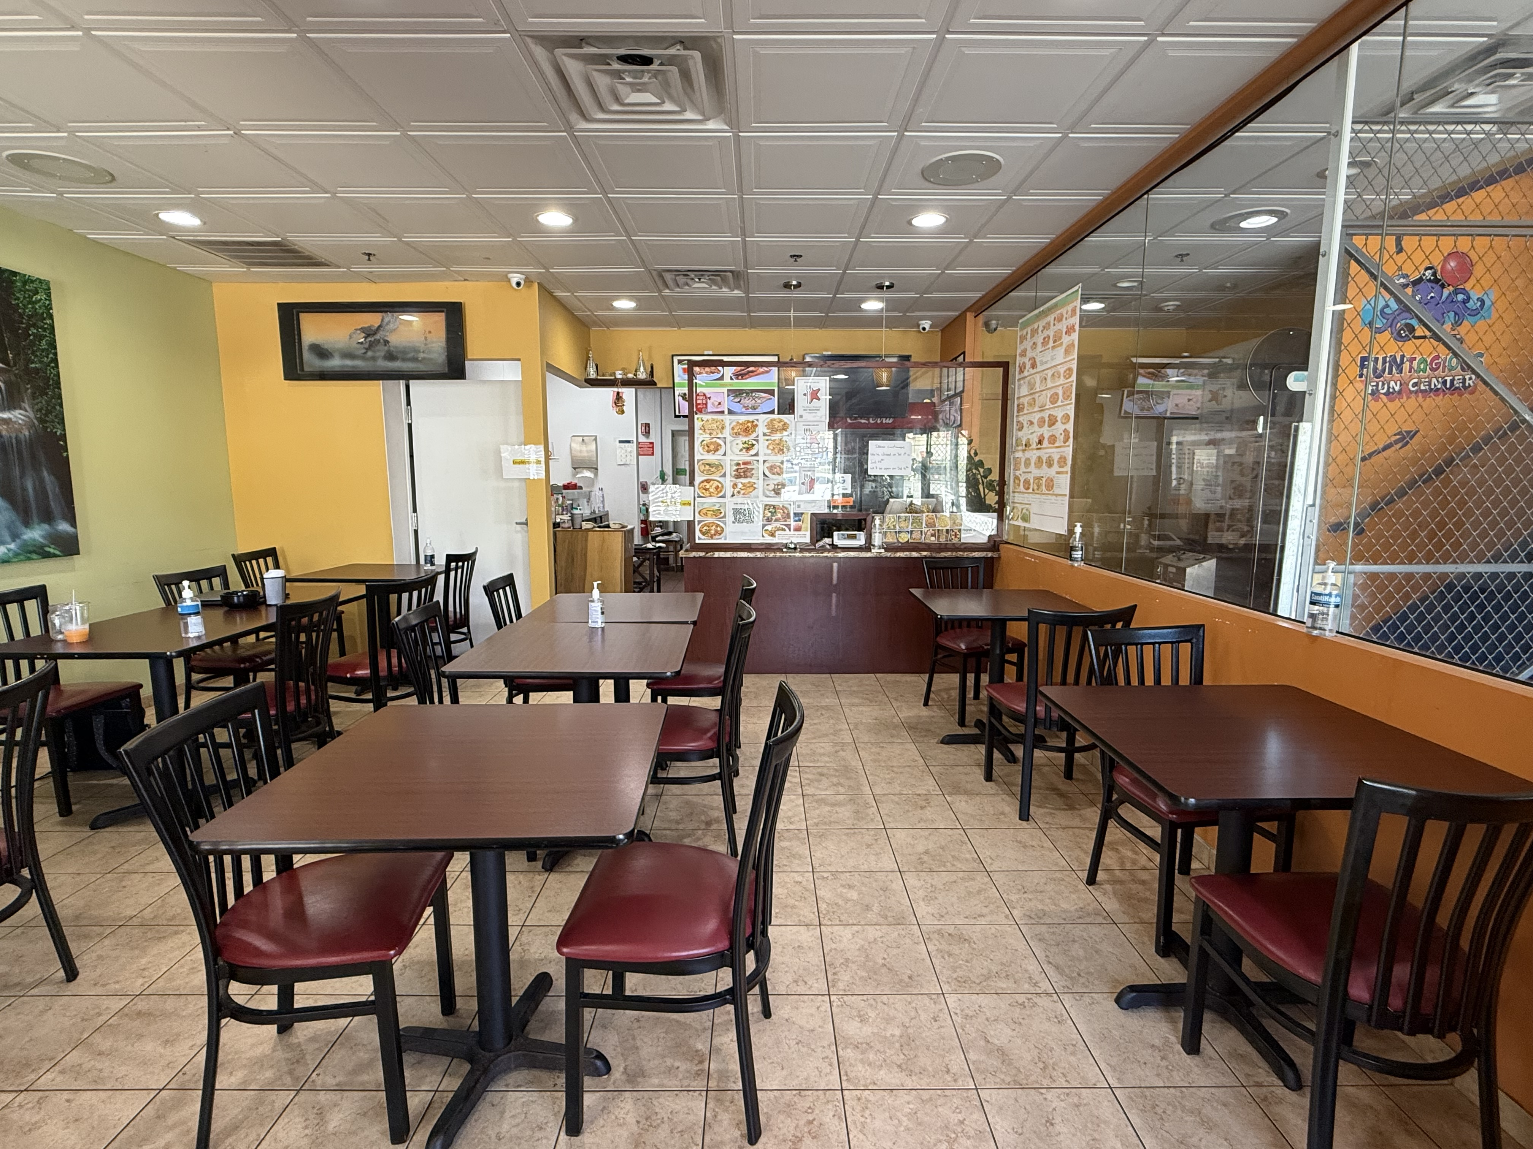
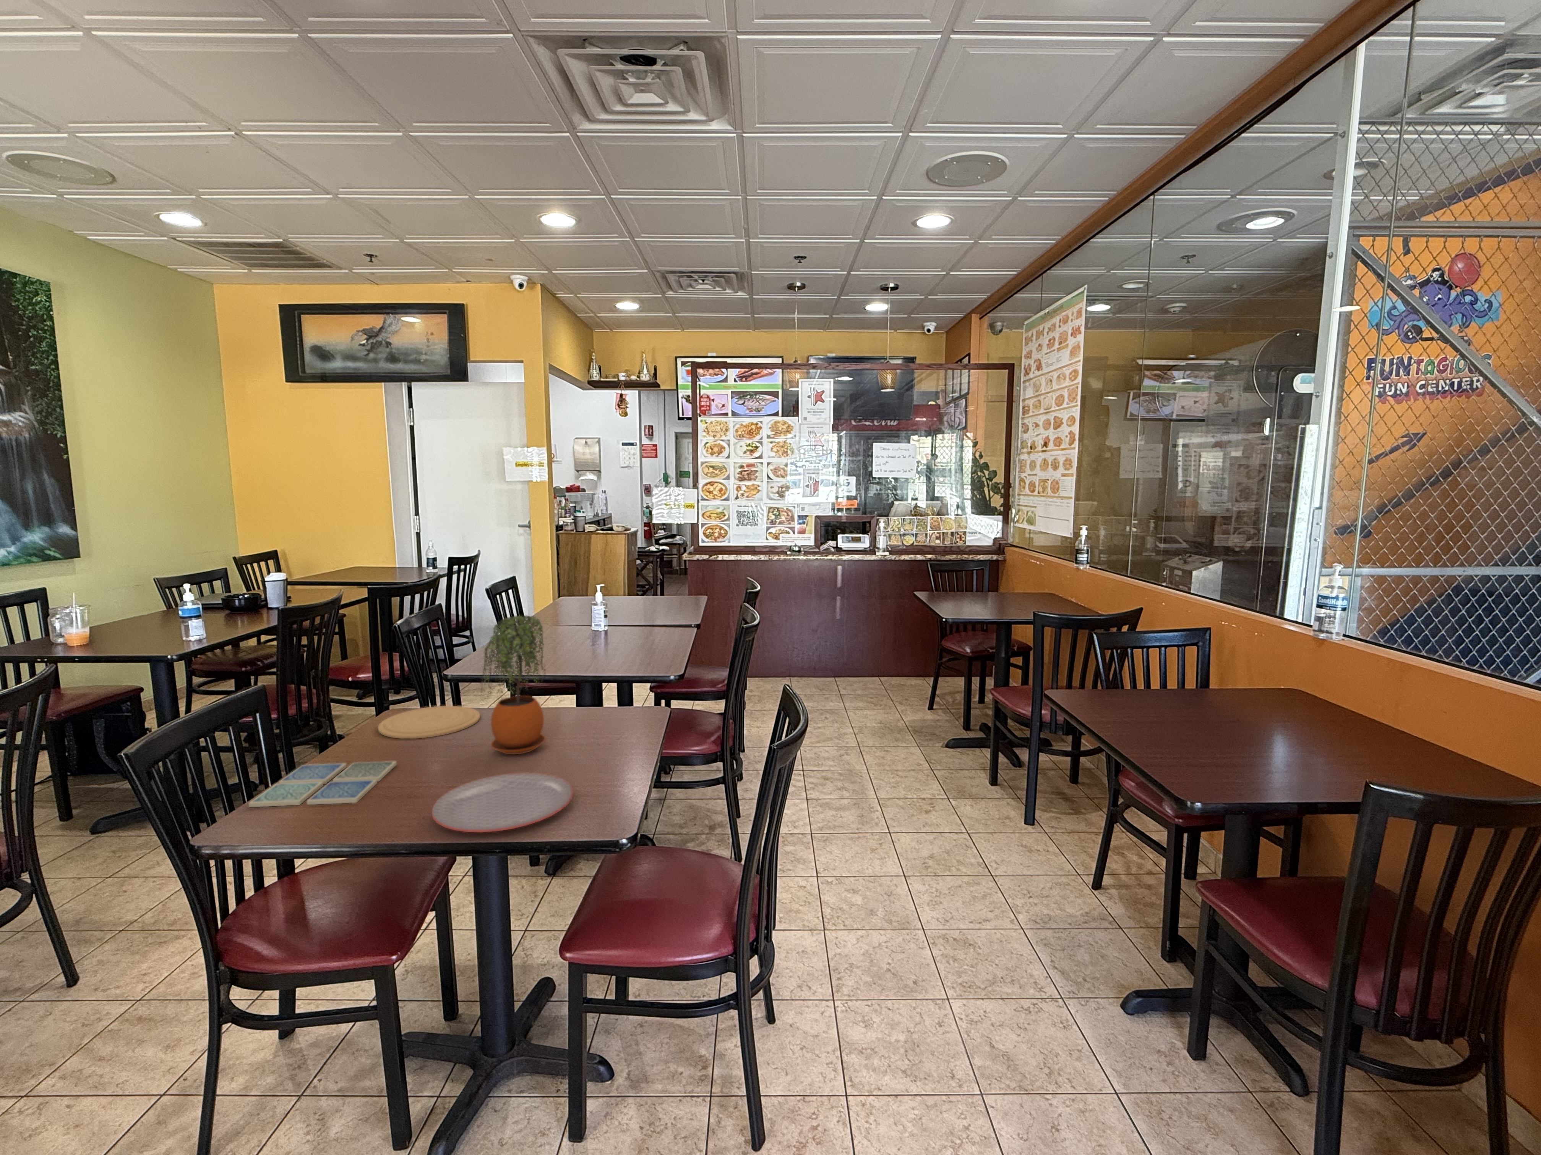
+ drink coaster [248,761,397,808]
+ plate [377,705,481,739]
+ plate [431,772,574,833]
+ potted plant [481,614,546,755]
